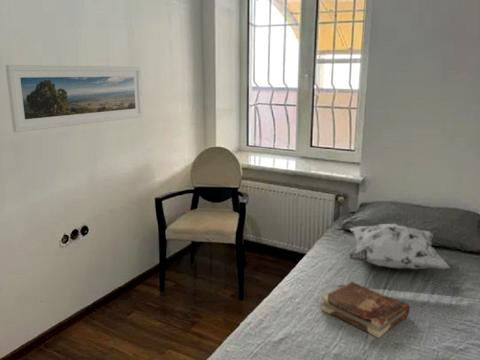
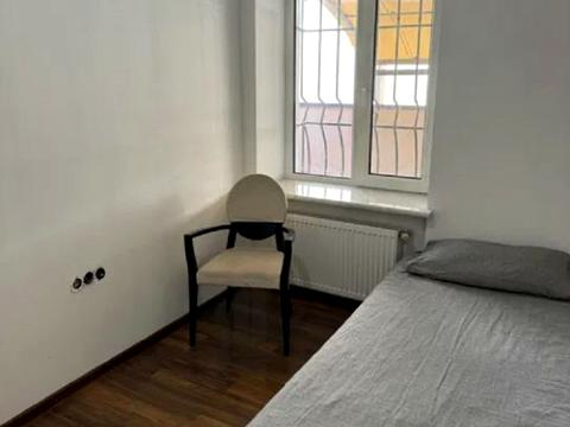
- book [320,281,411,339]
- decorative pillow [348,223,451,270]
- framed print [5,64,144,133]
